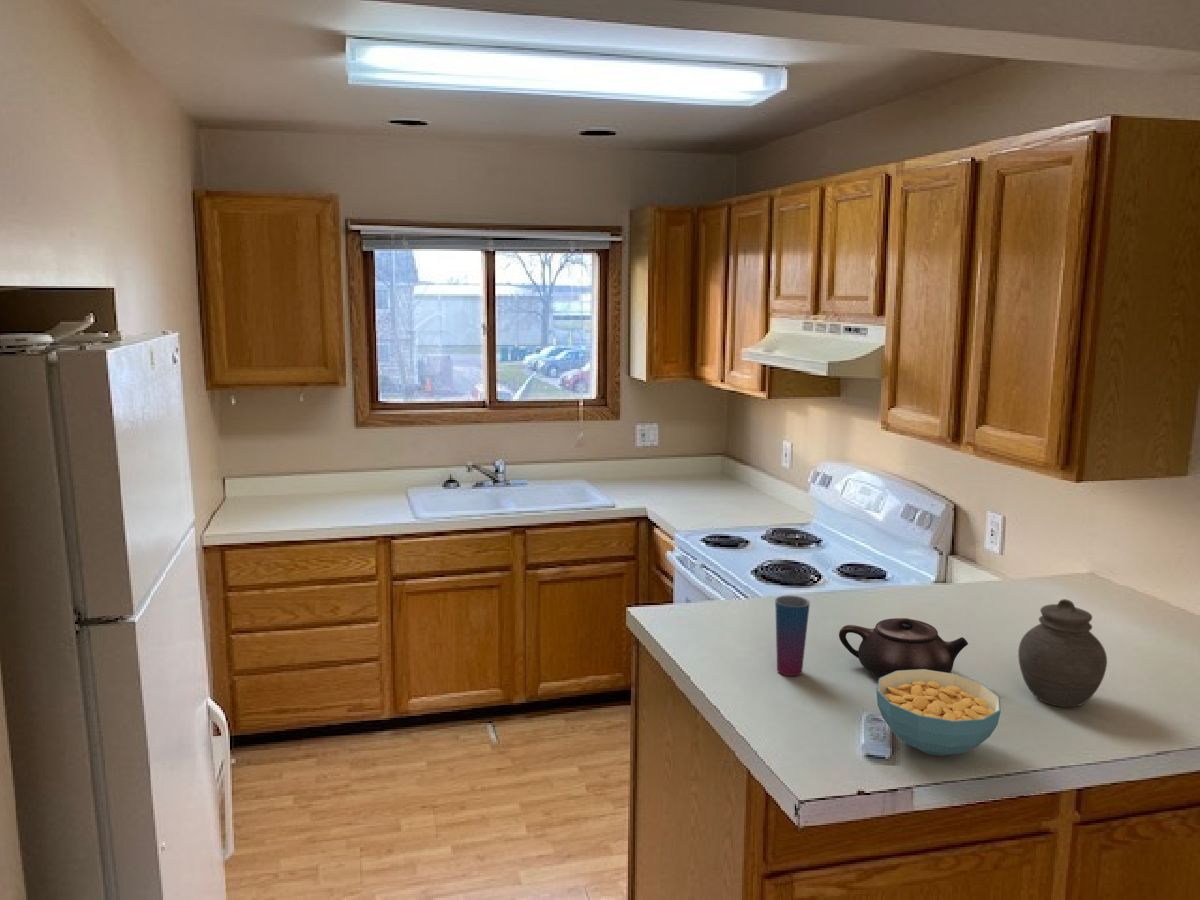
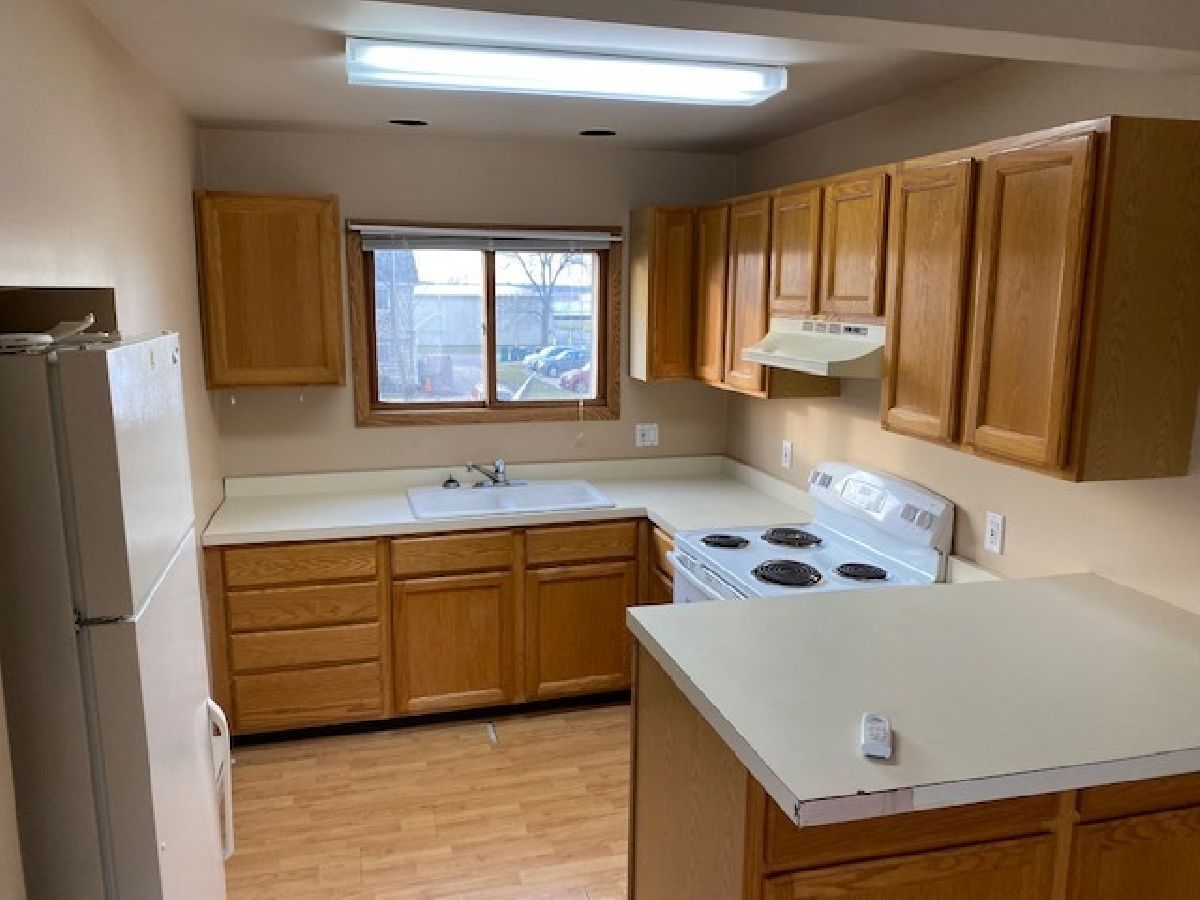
- cereal bowl [876,669,1002,757]
- teapot [838,617,969,678]
- cup [774,594,811,677]
- jar [1017,598,1108,708]
